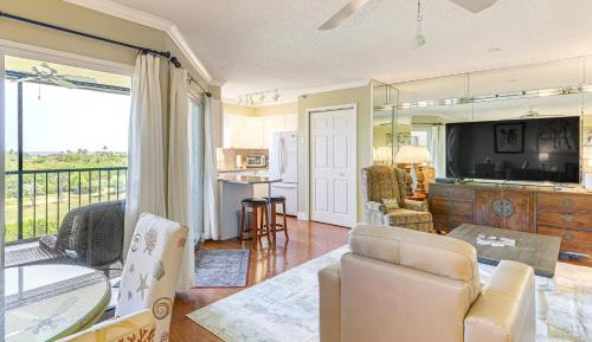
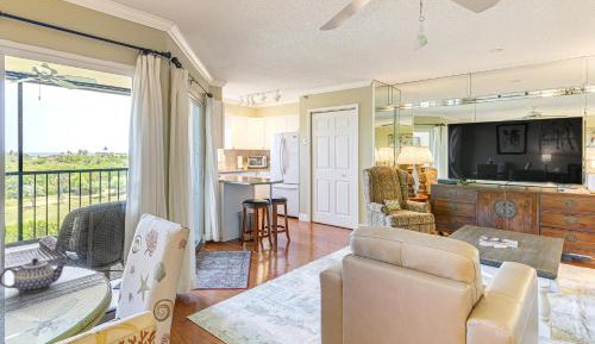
+ teapot [0,257,68,294]
